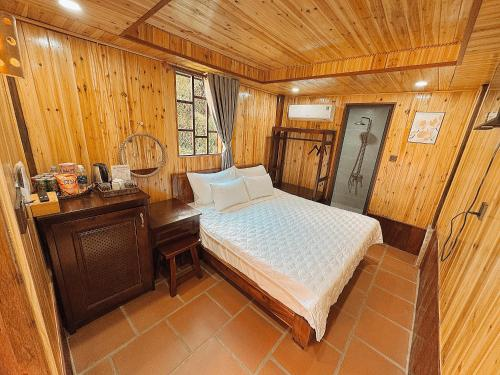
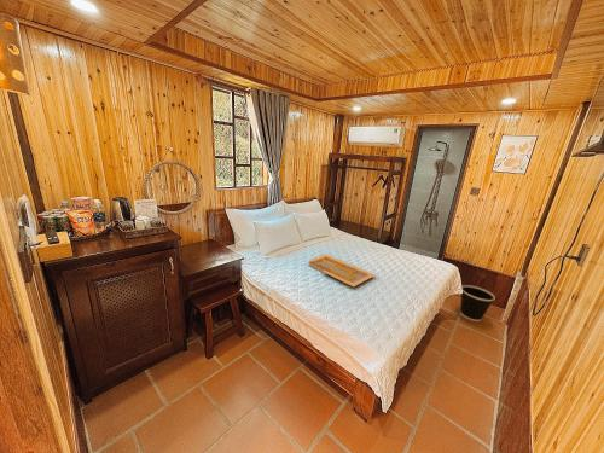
+ wastebasket [459,284,496,323]
+ serving tray [308,252,377,288]
